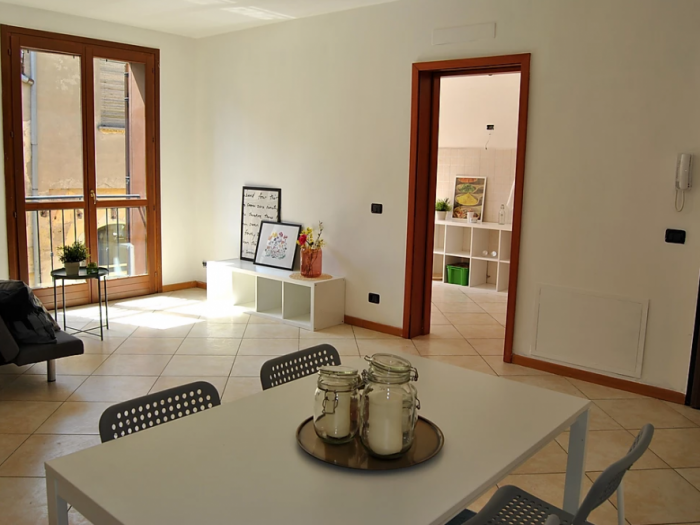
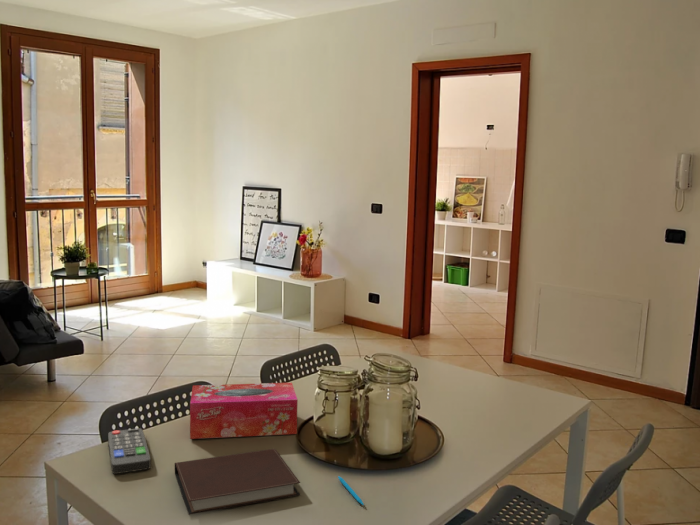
+ pen [337,475,365,506]
+ notebook [174,448,301,515]
+ remote control [107,427,152,475]
+ tissue box [189,382,299,440]
